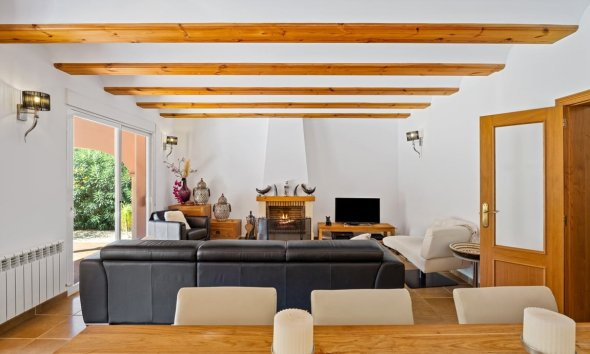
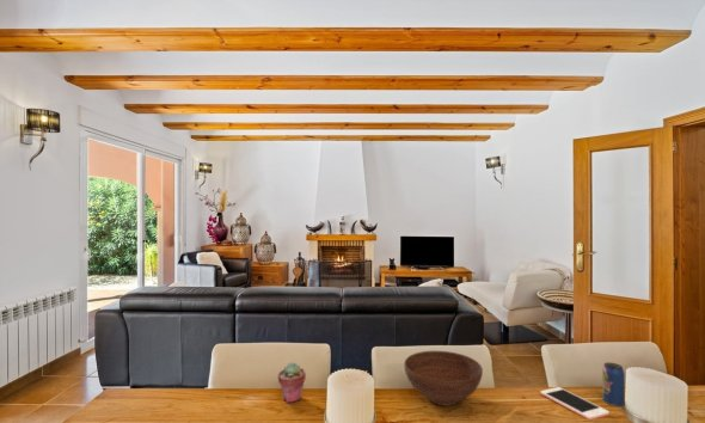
+ bowl [403,350,484,407]
+ beverage can [601,362,626,406]
+ cell phone [539,386,611,421]
+ potted succulent [277,361,307,404]
